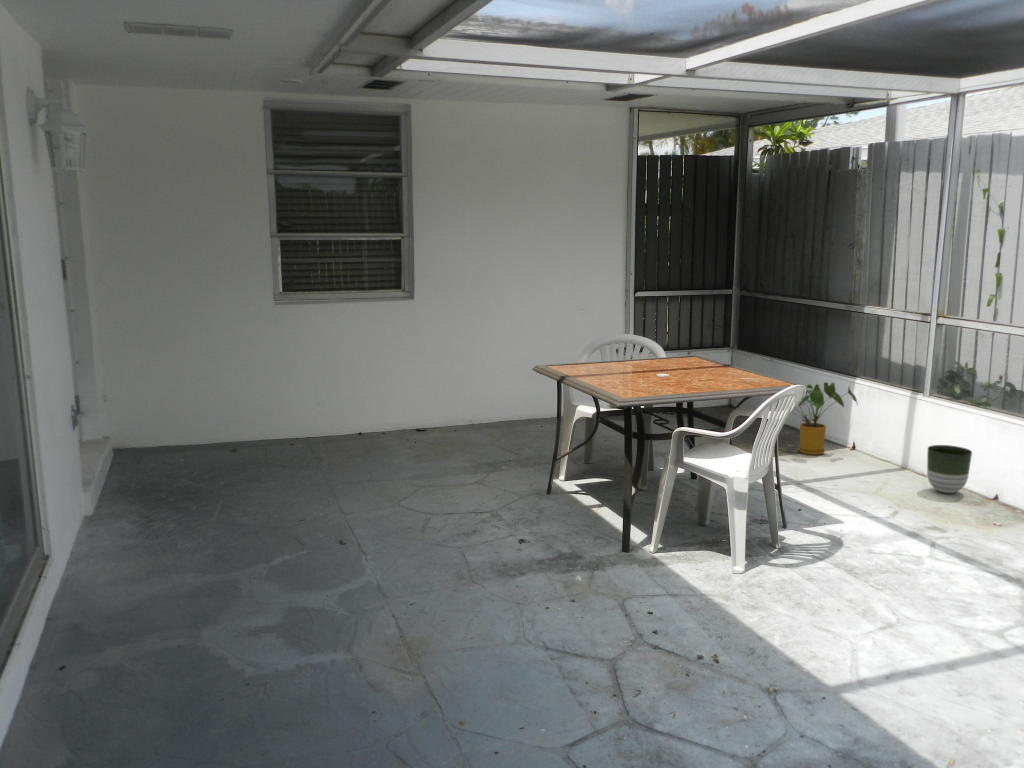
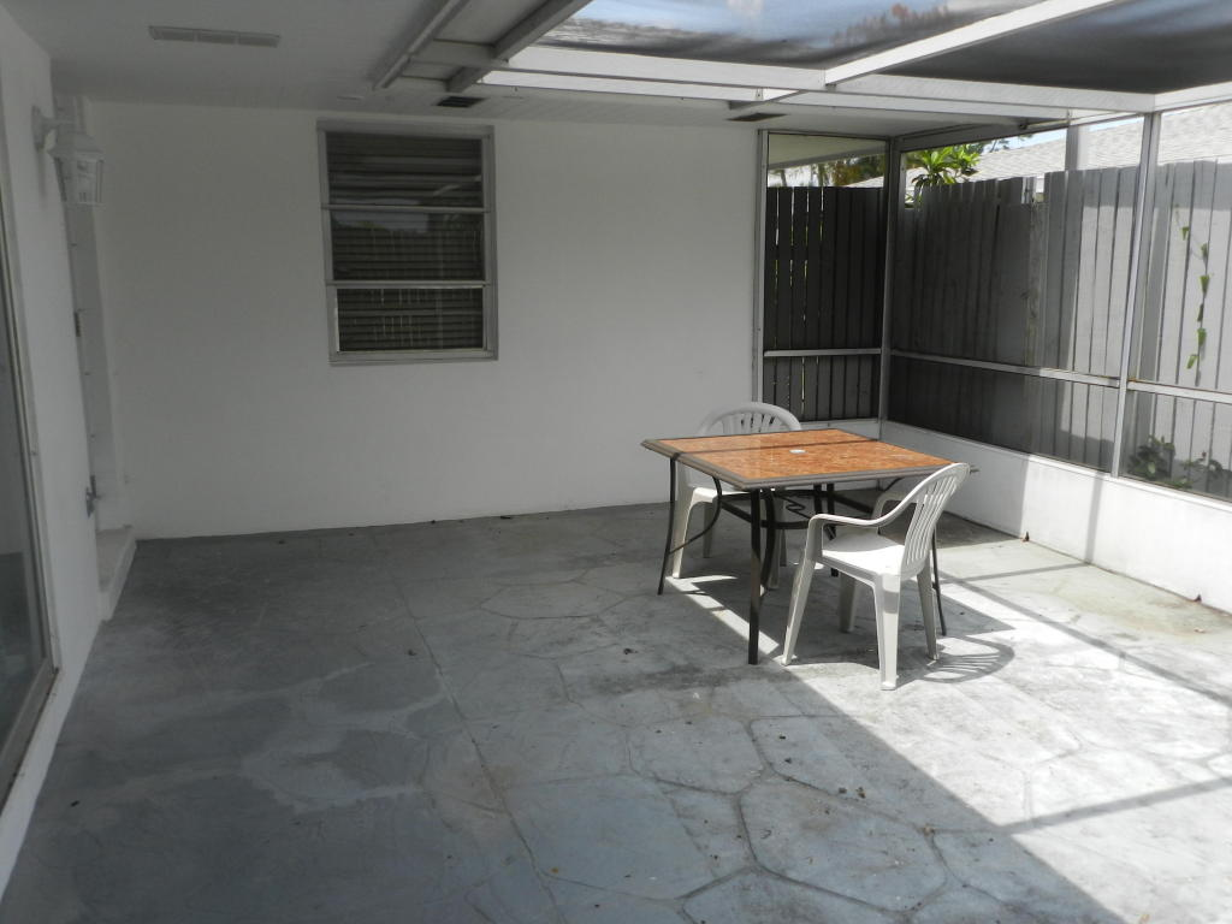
- planter [926,444,973,494]
- house plant [793,381,859,456]
